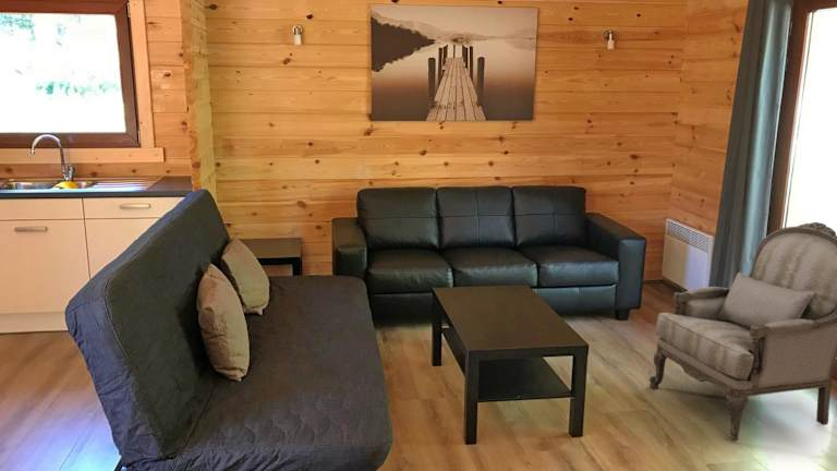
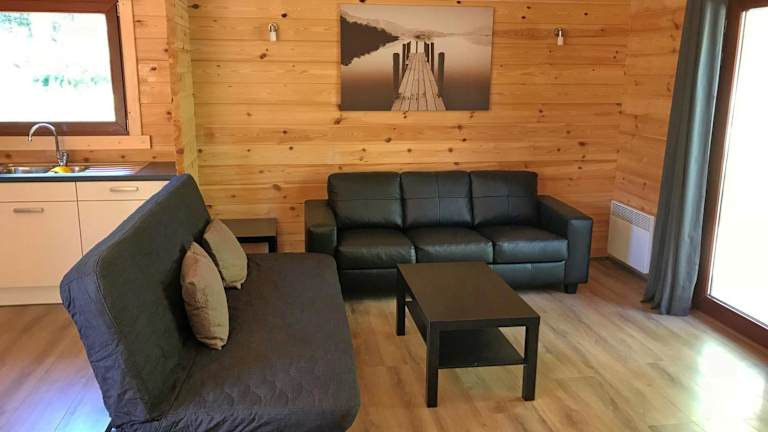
- armchair [648,221,837,442]
